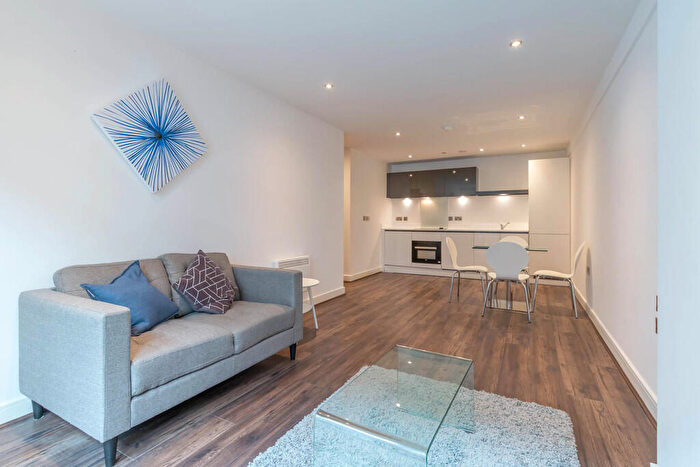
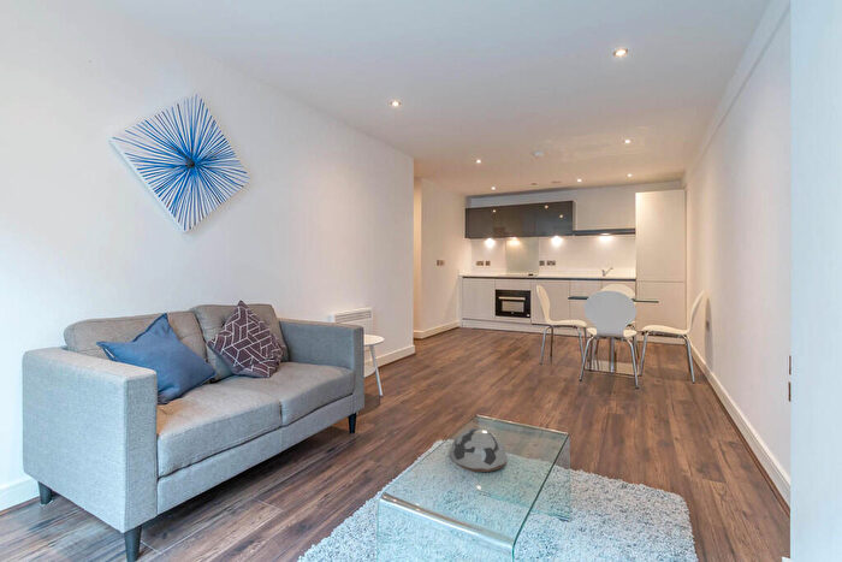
+ decorative bowl [449,427,509,473]
